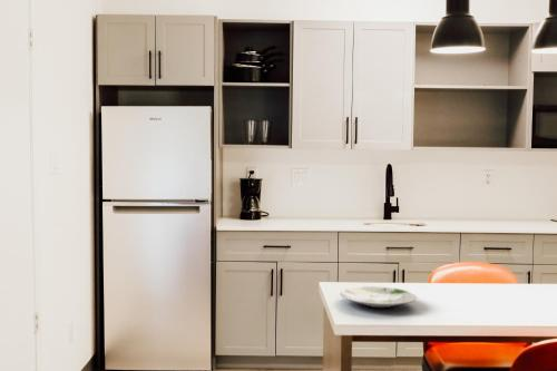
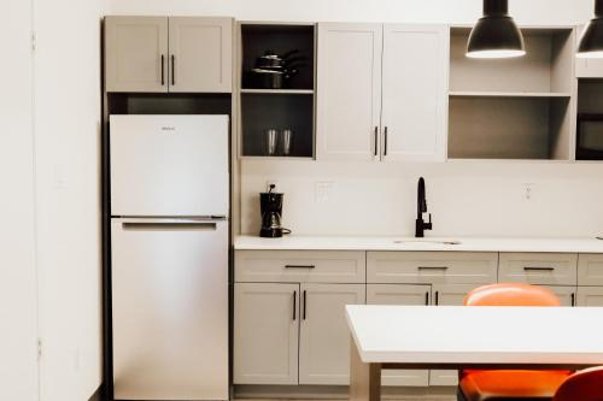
- plate [340,285,418,309]
